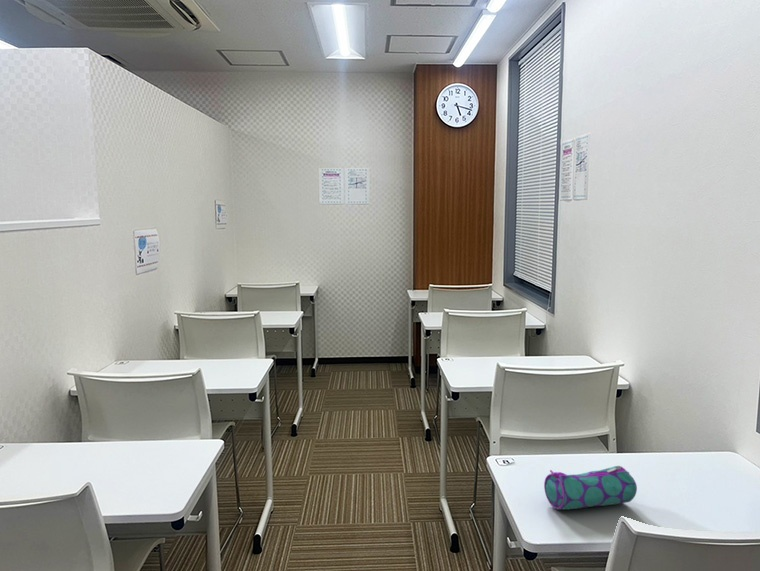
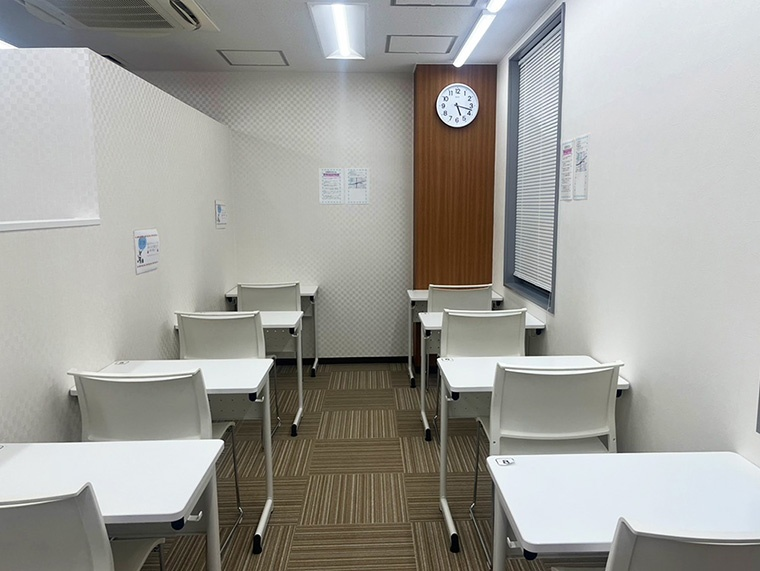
- pencil case [543,465,638,511]
